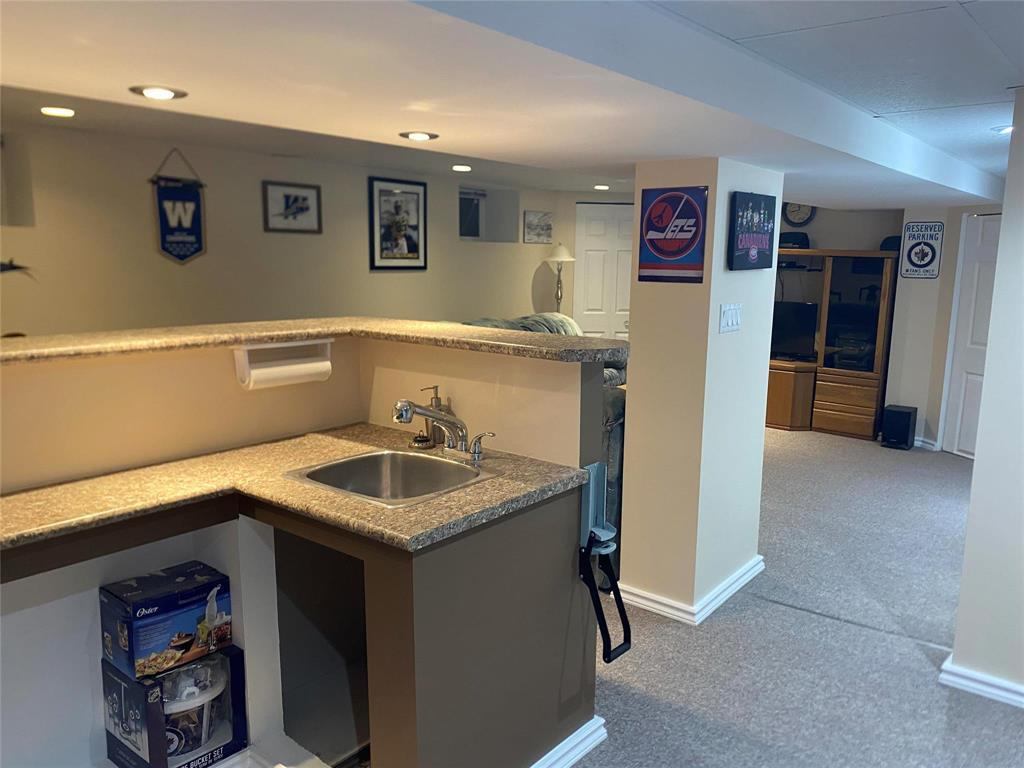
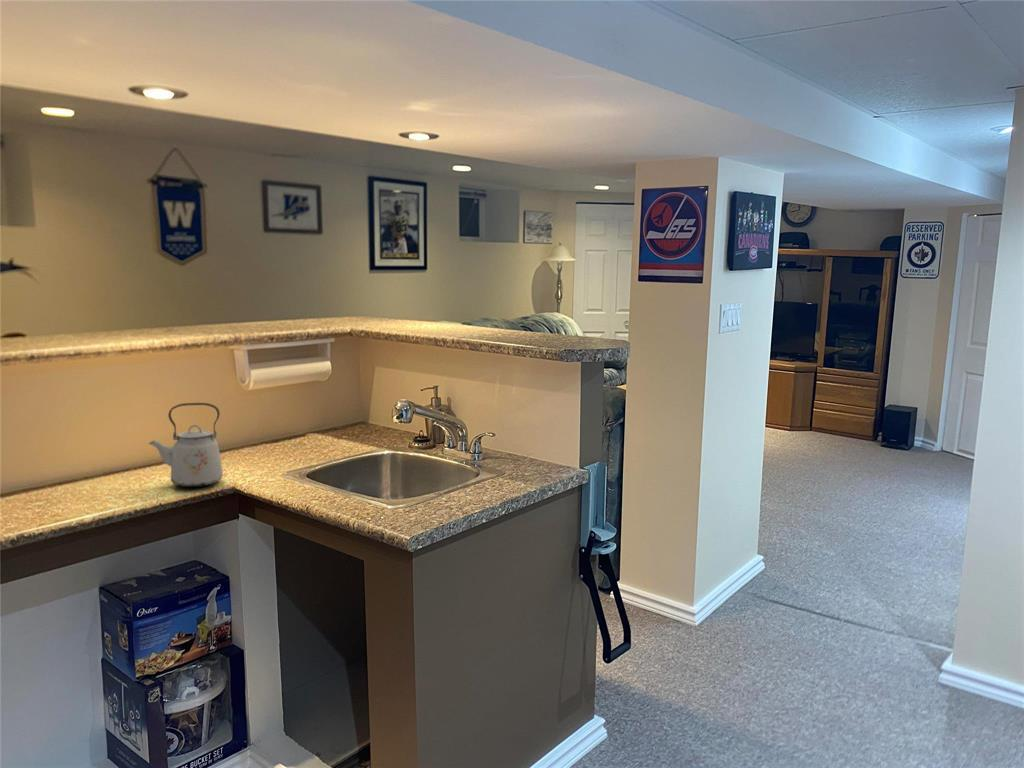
+ kettle [147,402,224,488]
